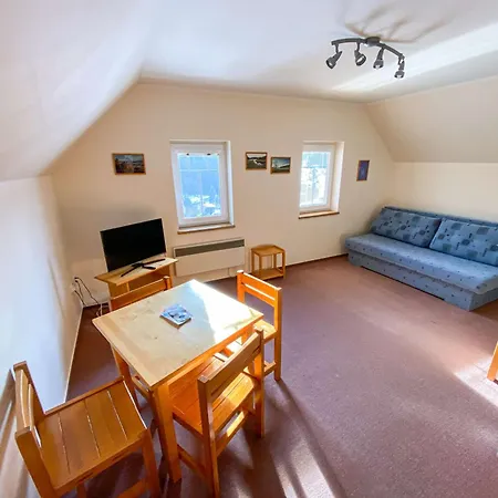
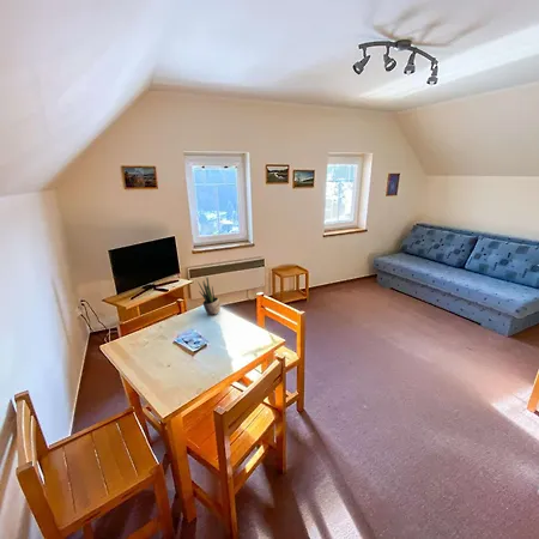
+ potted plant [196,275,222,316]
